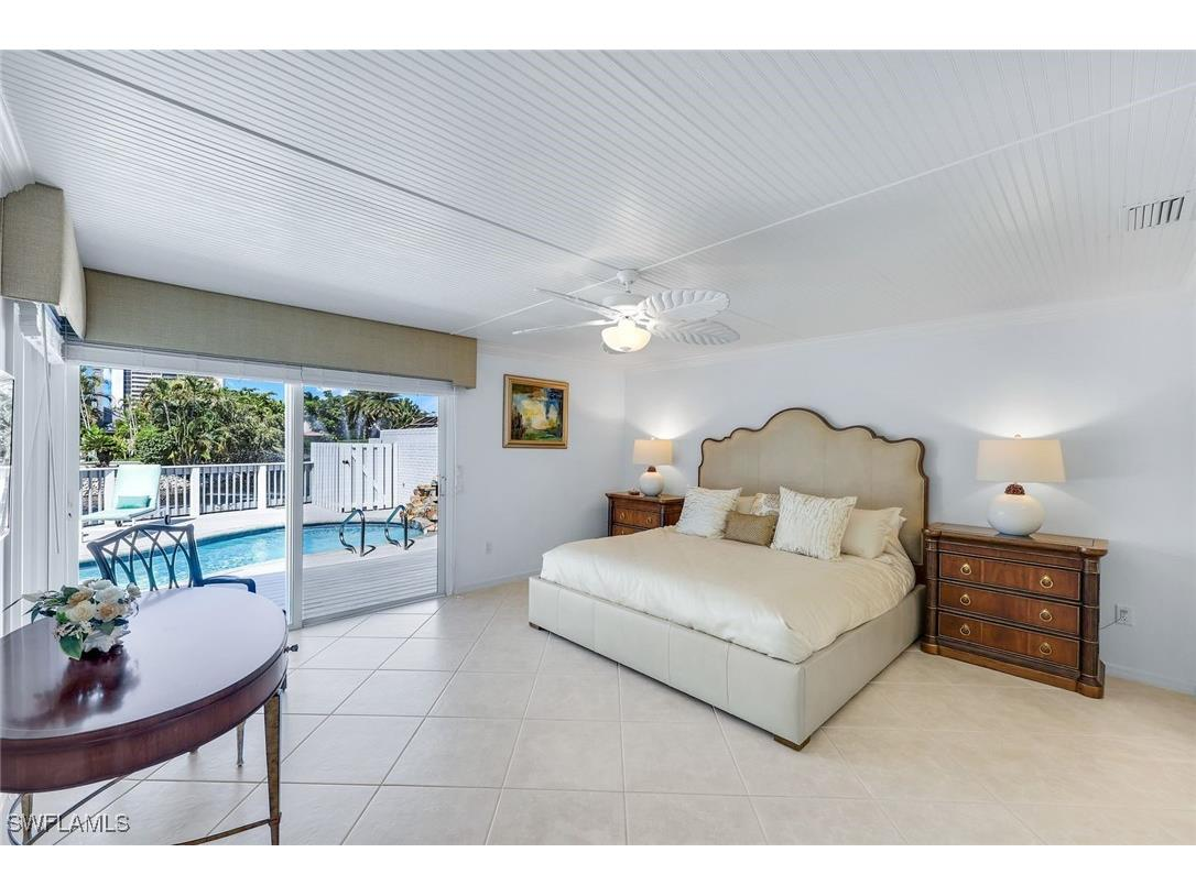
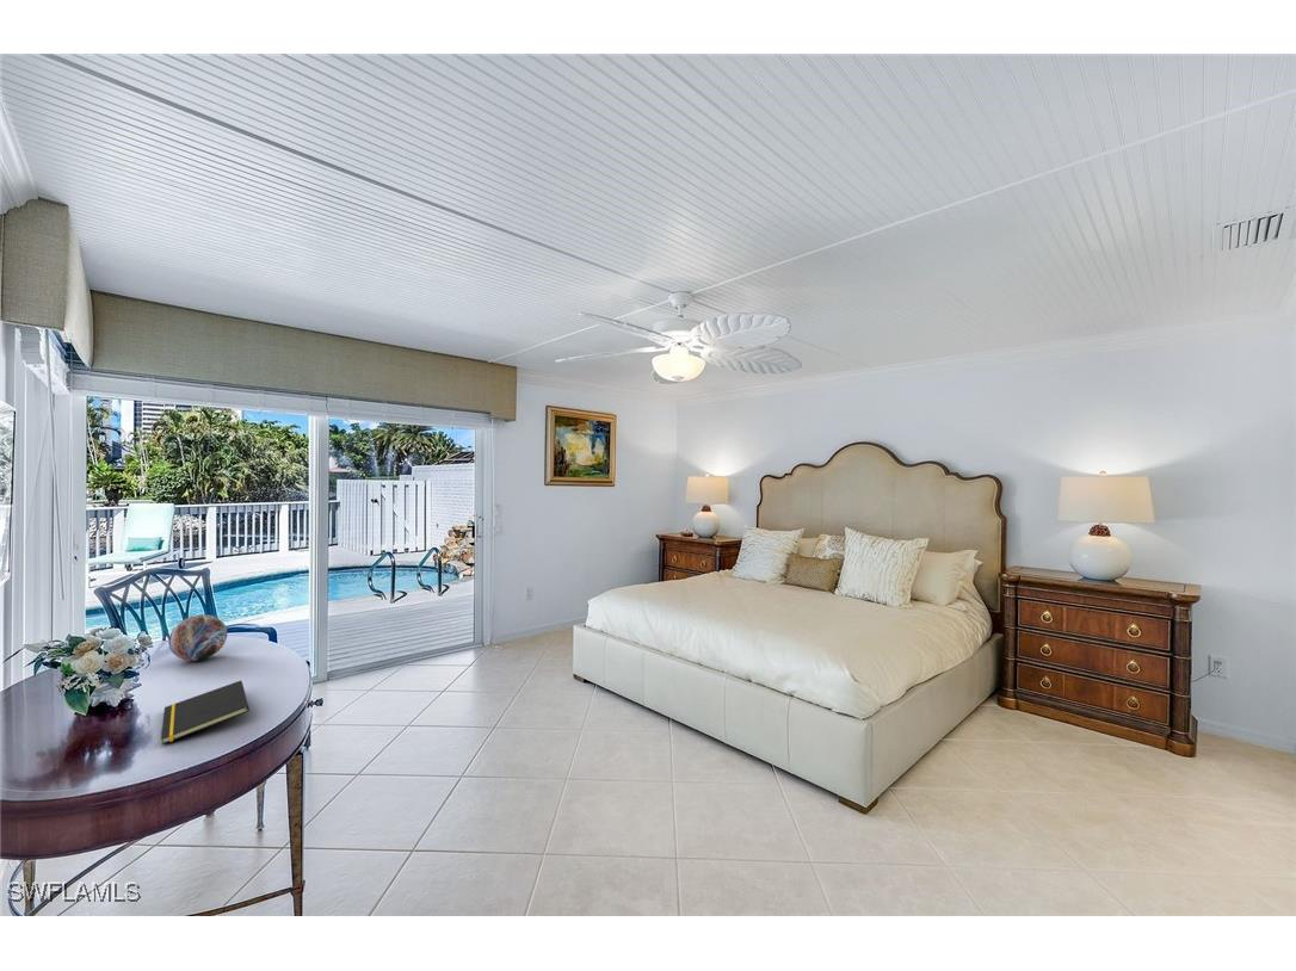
+ decorative orb [167,613,228,662]
+ notepad [160,680,251,746]
